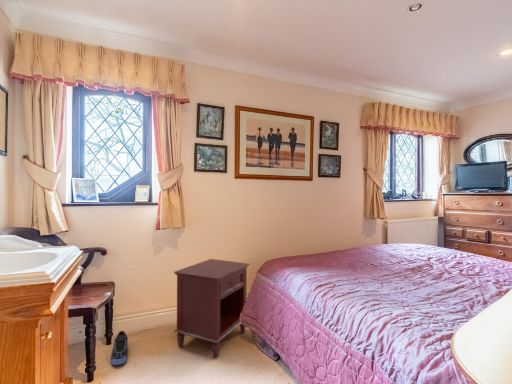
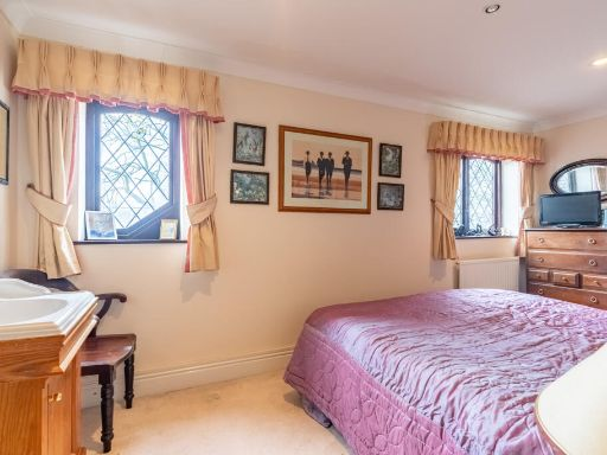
- sneaker [110,330,129,366]
- nightstand [173,258,250,359]
